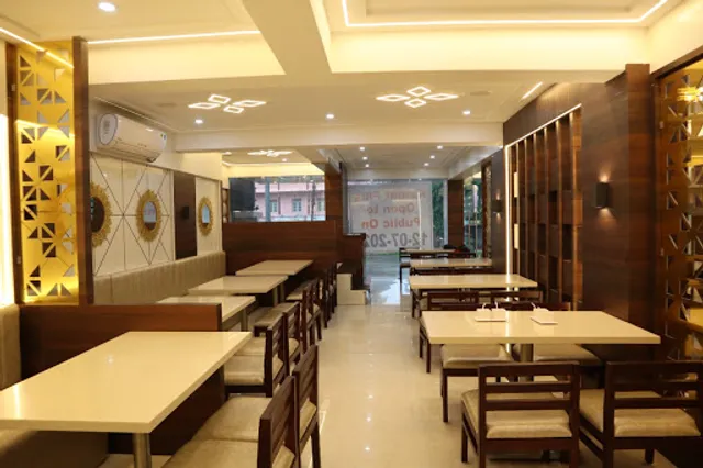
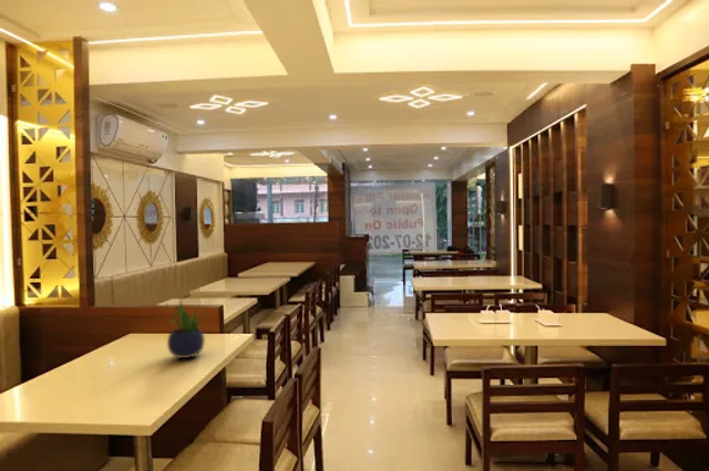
+ potted plant [165,295,212,359]
